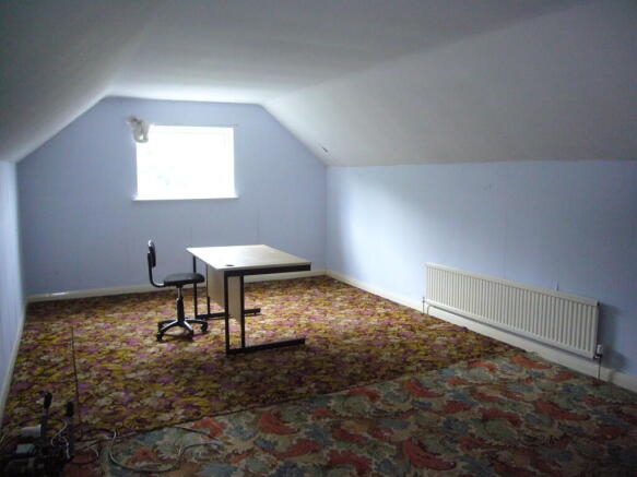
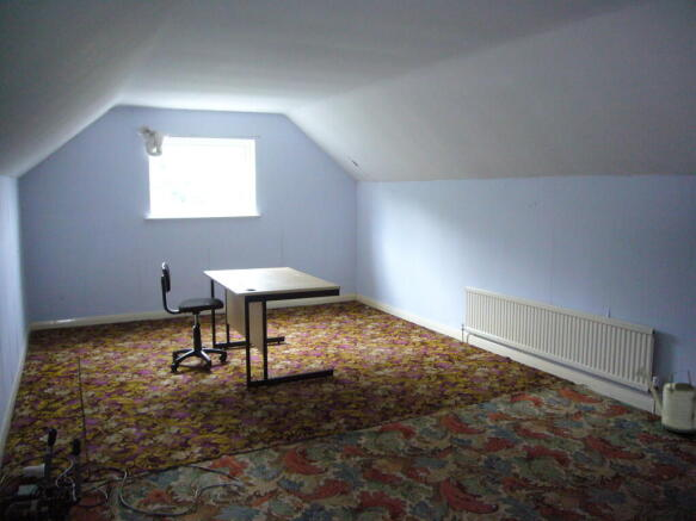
+ watering can [634,365,696,434]
